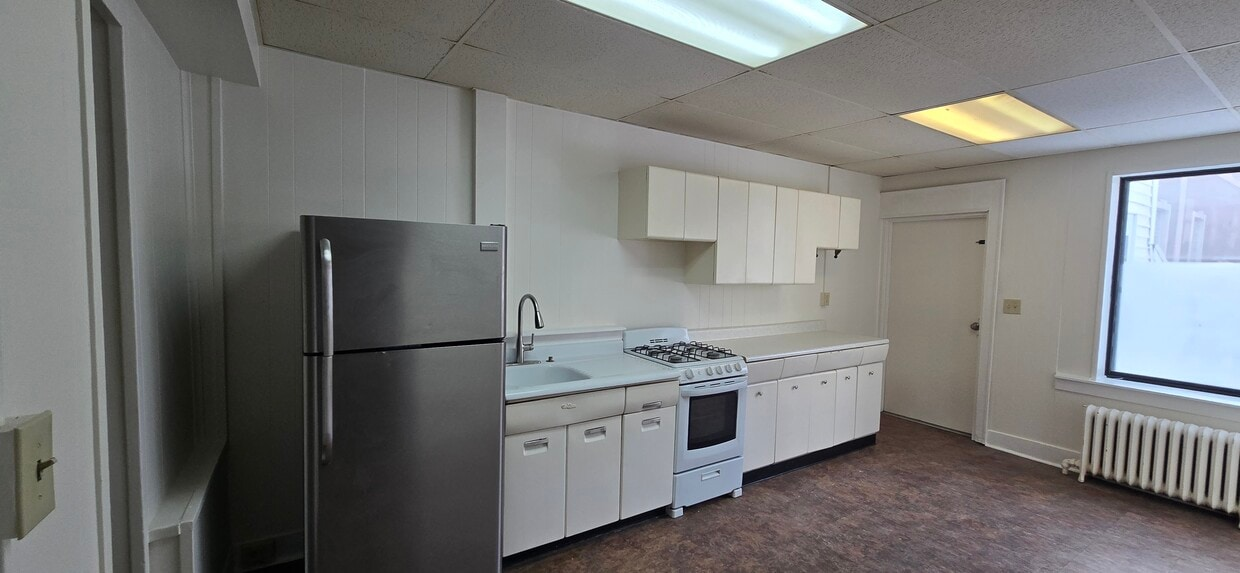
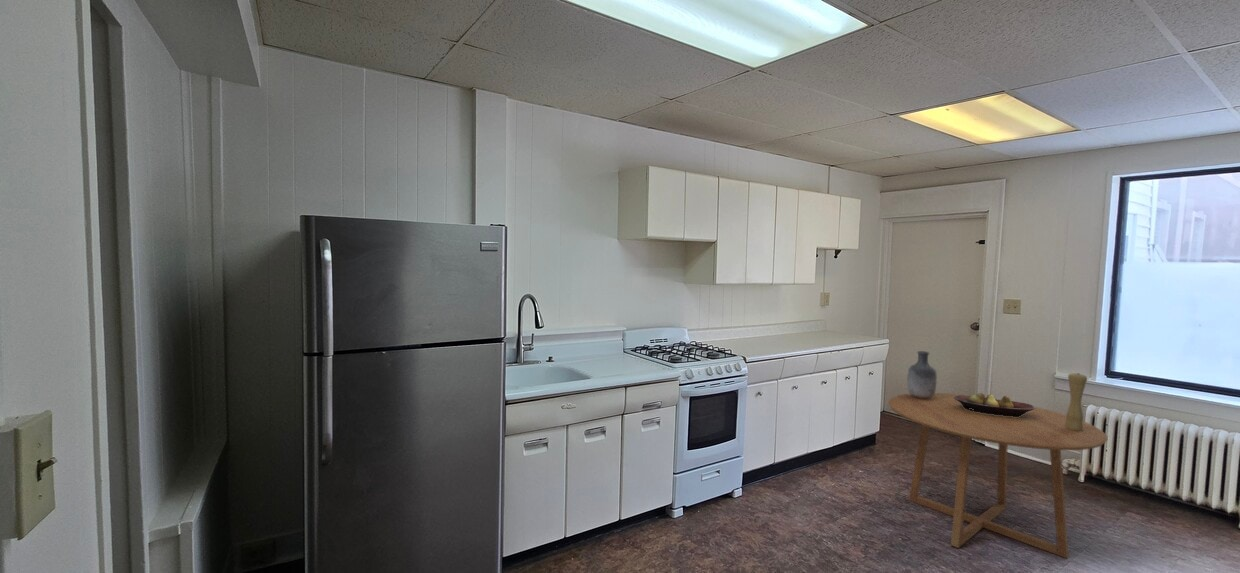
+ pepper mill [1065,372,1088,431]
+ dining table [888,392,1109,559]
+ vase [906,350,938,399]
+ fruit bowl [954,392,1036,417]
